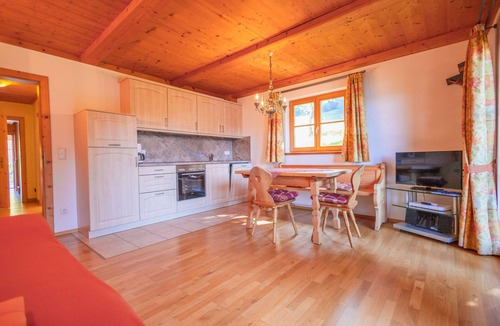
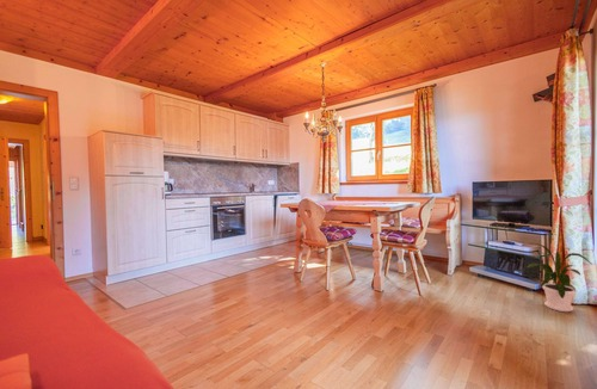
+ house plant [527,241,593,313]
